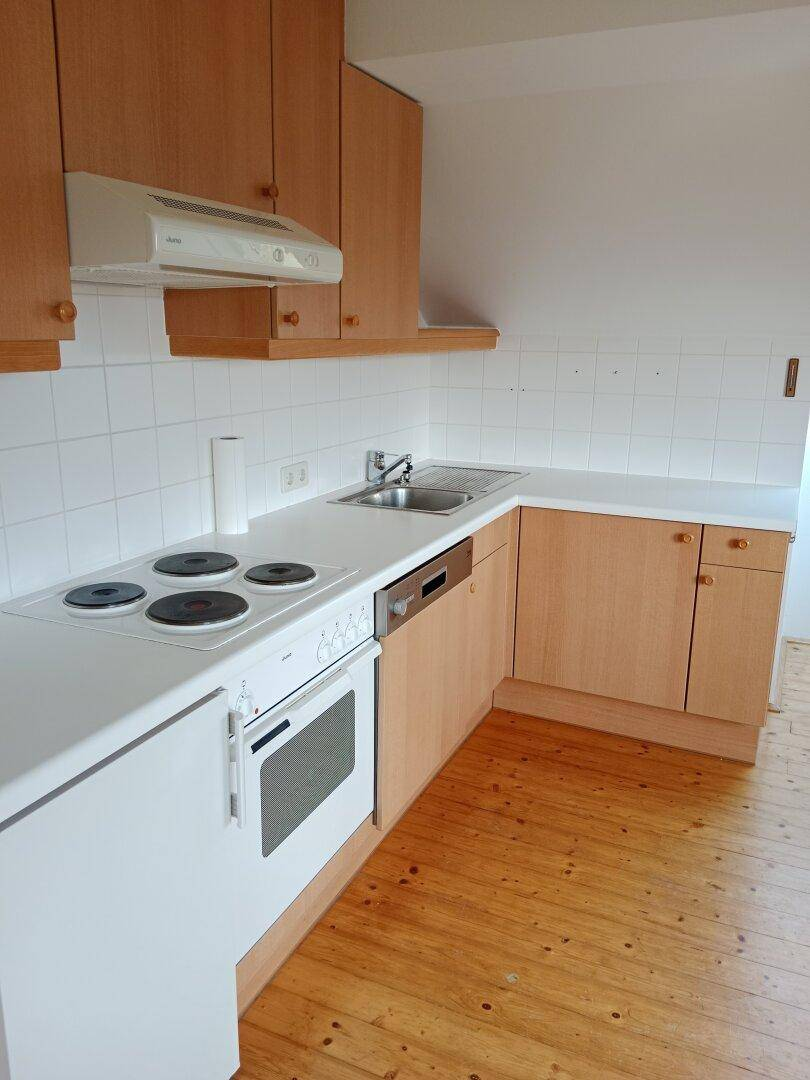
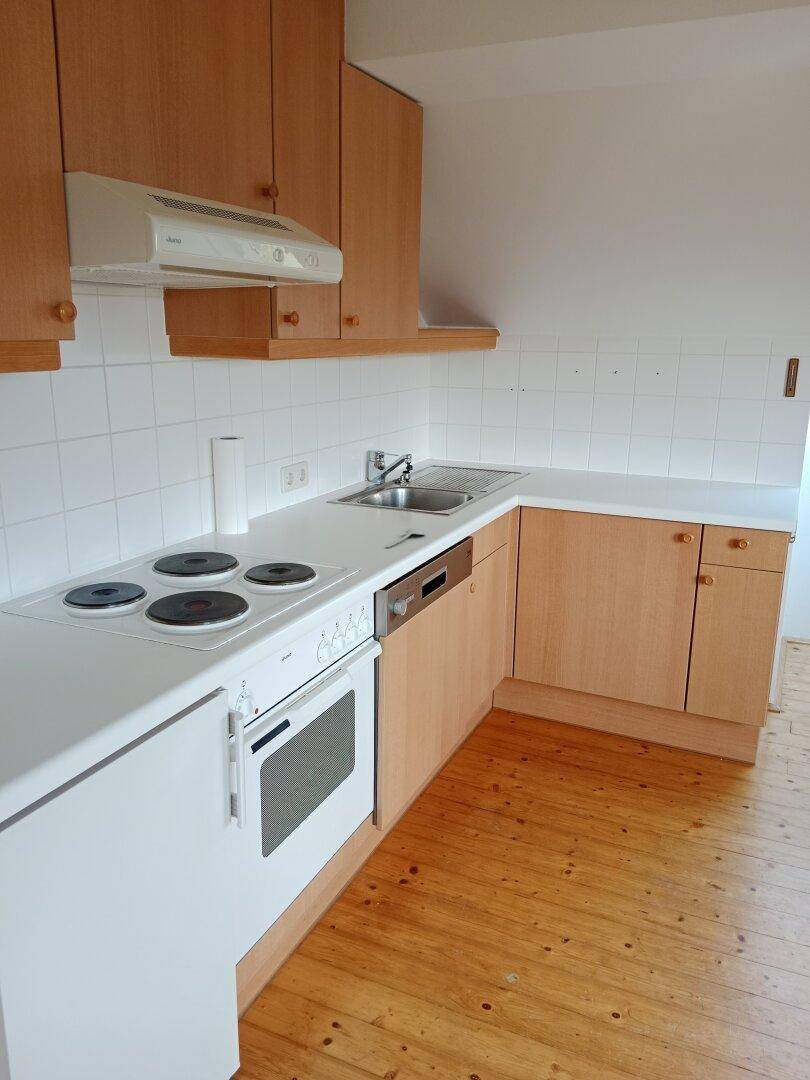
+ spoon [385,527,426,548]
